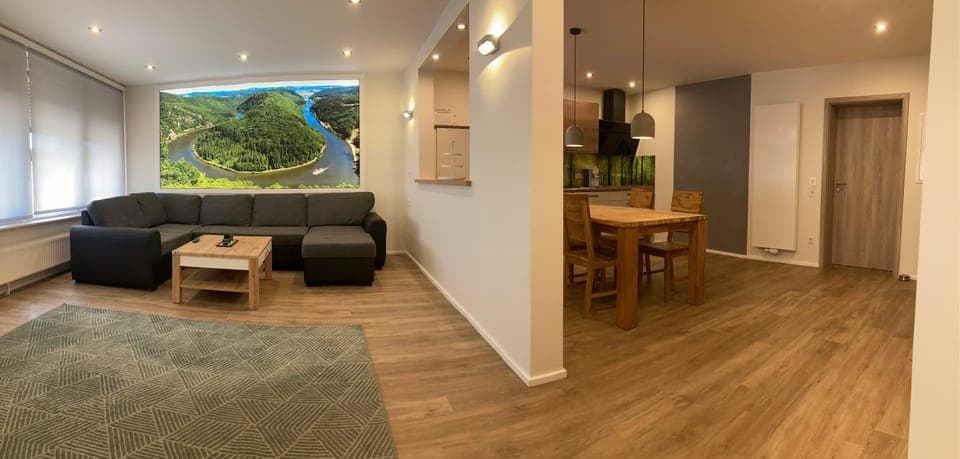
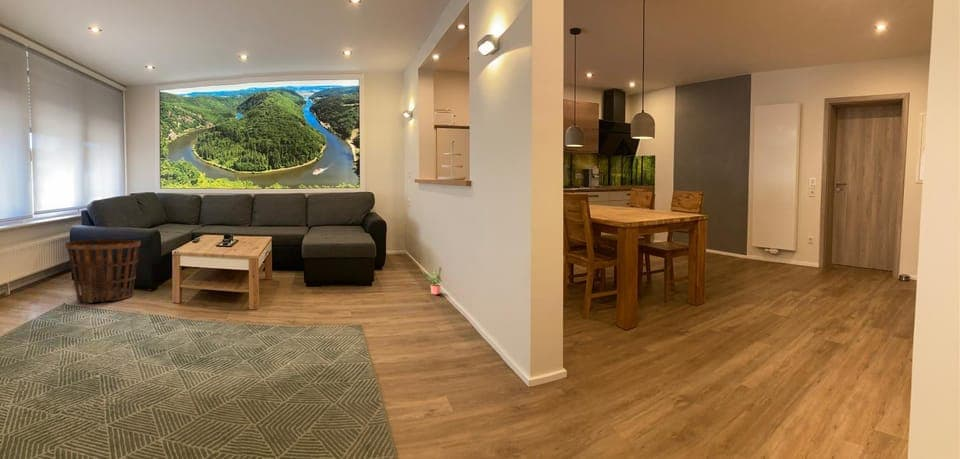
+ basket [65,239,142,304]
+ potted plant [423,266,443,296]
